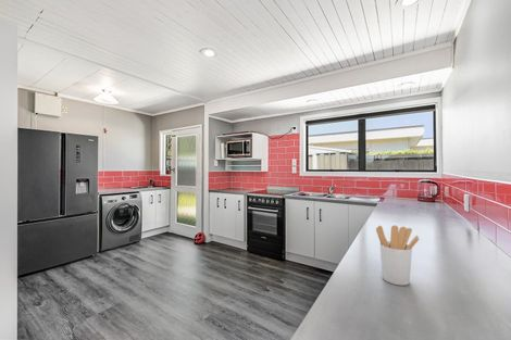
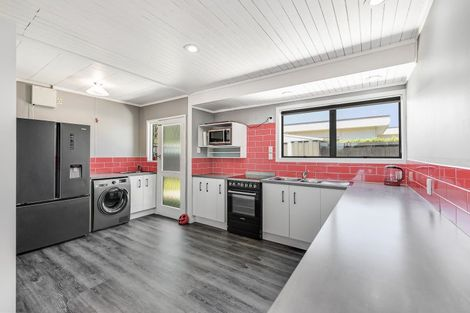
- utensil holder [375,225,420,287]
